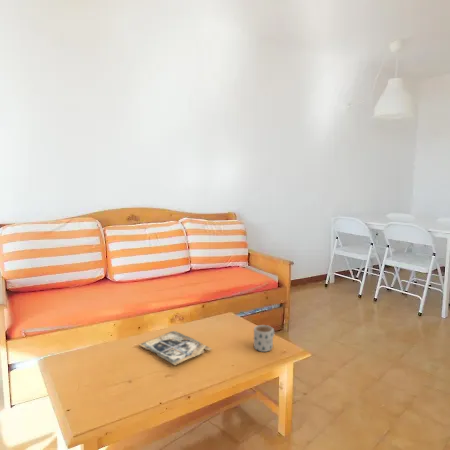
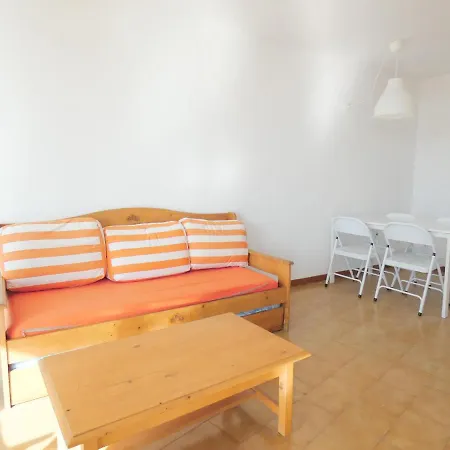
- mug [253,324,275,353]
- magazine [138,330,213,366]
